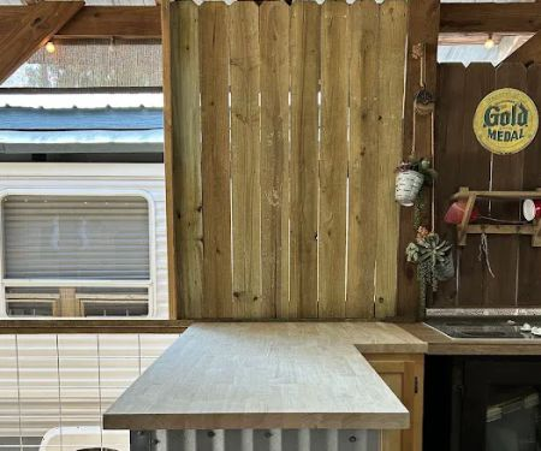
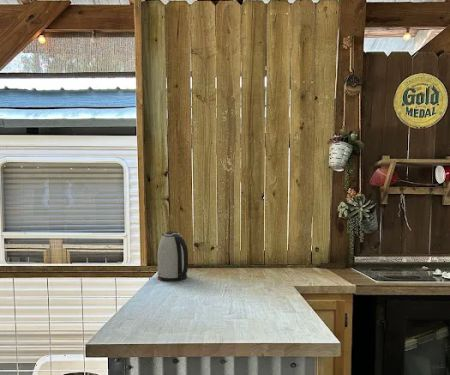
+ kettle [157,231,189,282]
